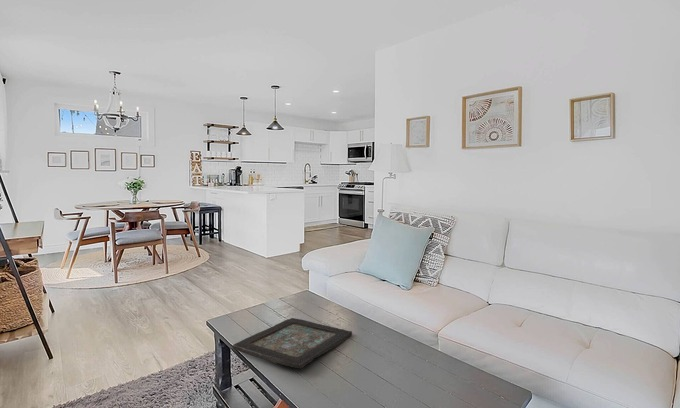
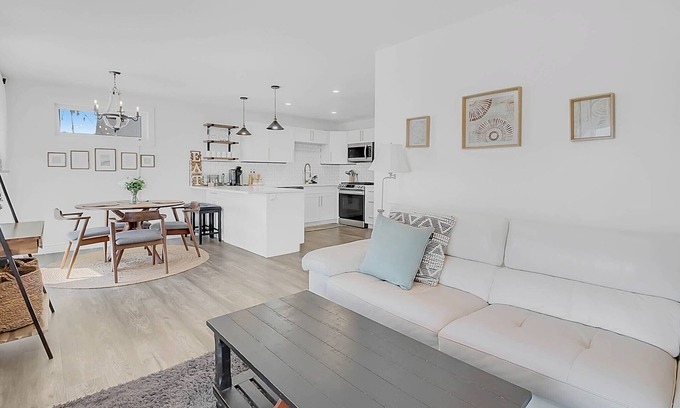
- decorative tray [232,317,353,369]
